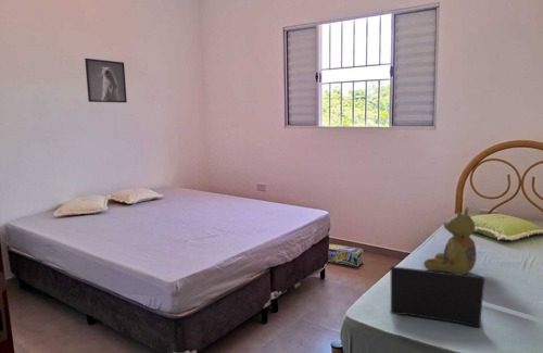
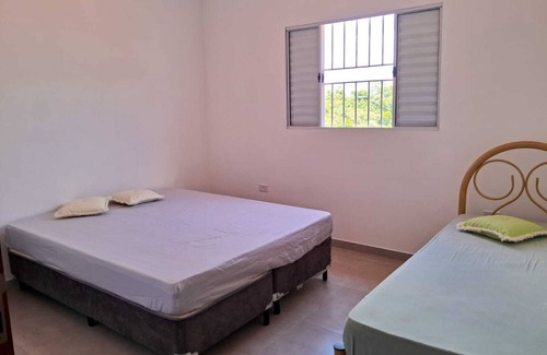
- box [328,242,364,267]
- stuffed bear [422,206,478,275]
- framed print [84,58,128,104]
- laptop [389,265,485,328]
